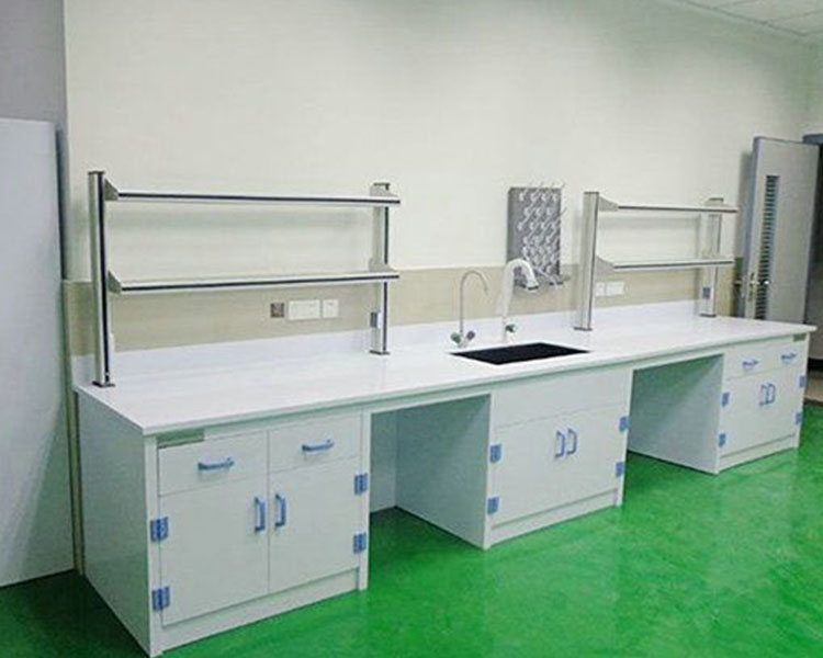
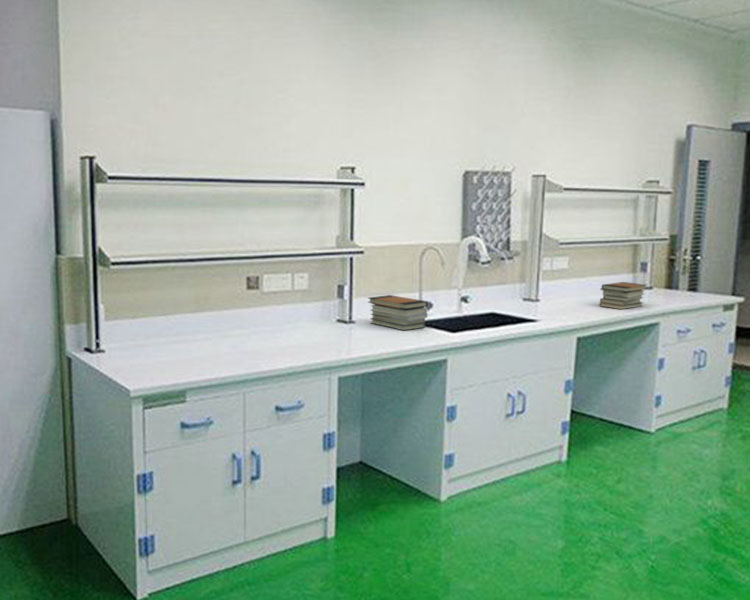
+ book stack [367,294,429,332]
+ book stack [598,281,648,310]
